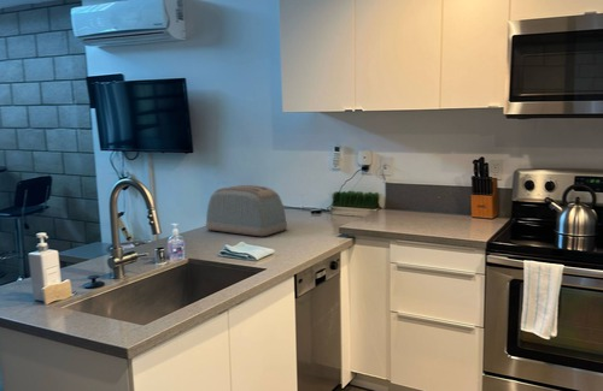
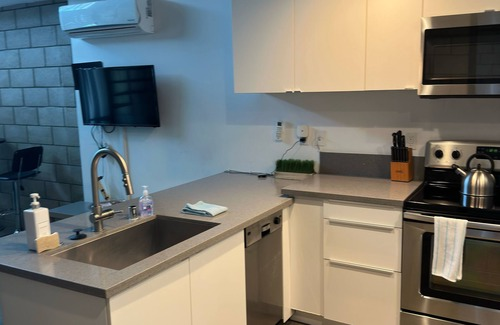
- toaster [205,184,288,237]
